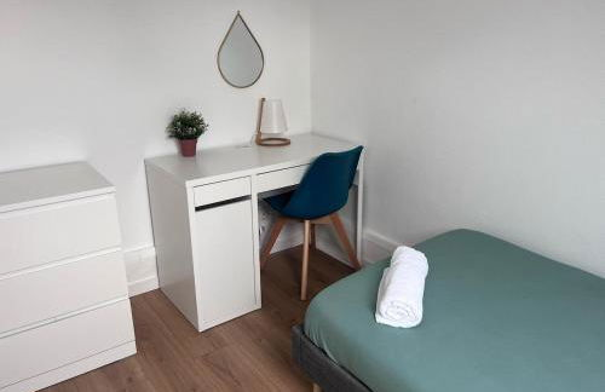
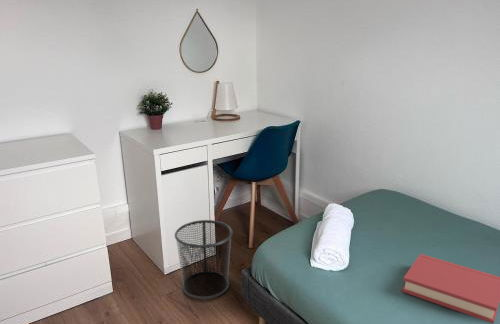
+ hardback book [401,253,500,324]
+ waste bin [174,219,234,300]
